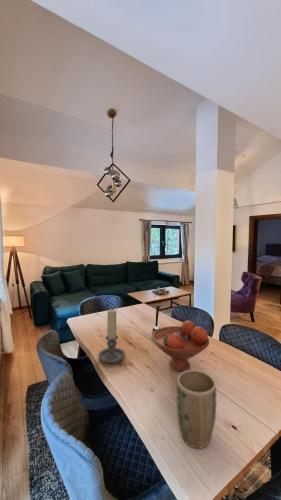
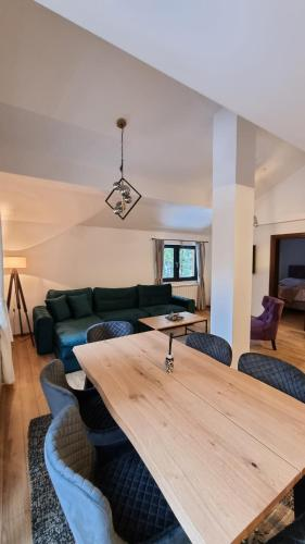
- plant pot [175,369,217,449]
- fruit bowl [151,320,210,372]
- candle holder [97,308,126,364]
